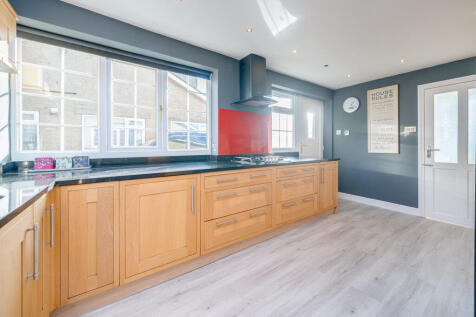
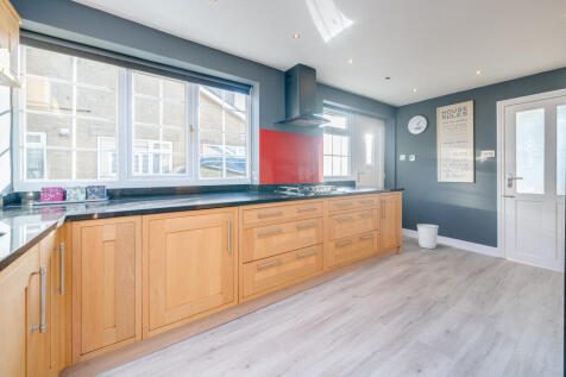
+ trash can [416,222,440,250]
